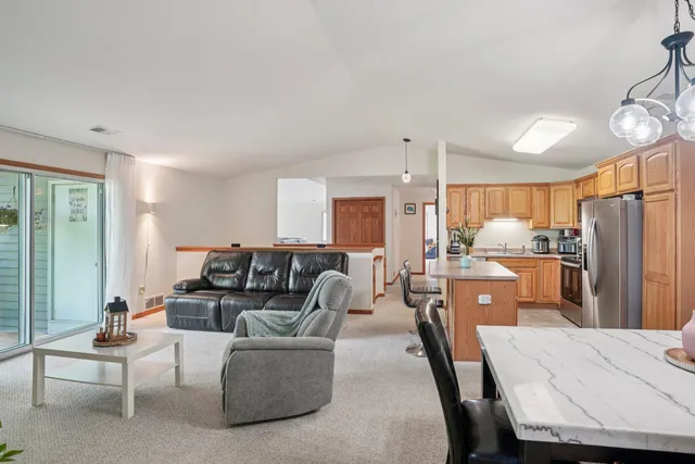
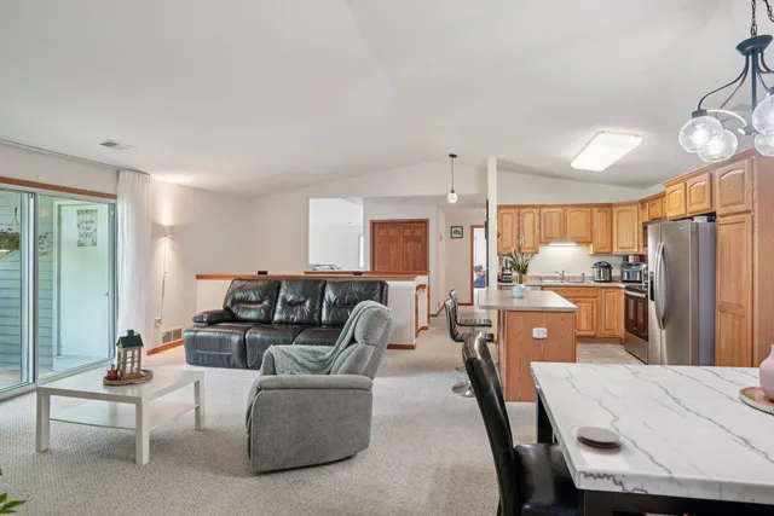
+ coaster [576,425,622,448]
